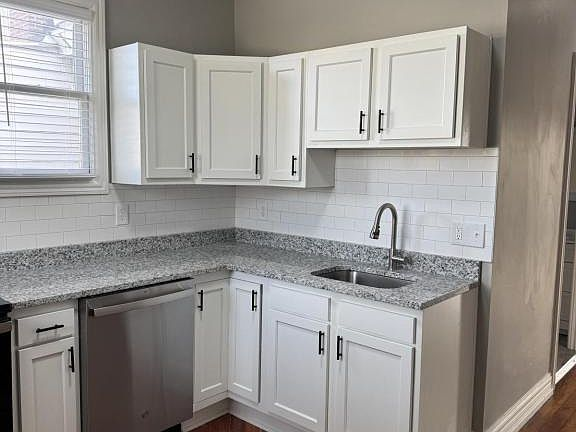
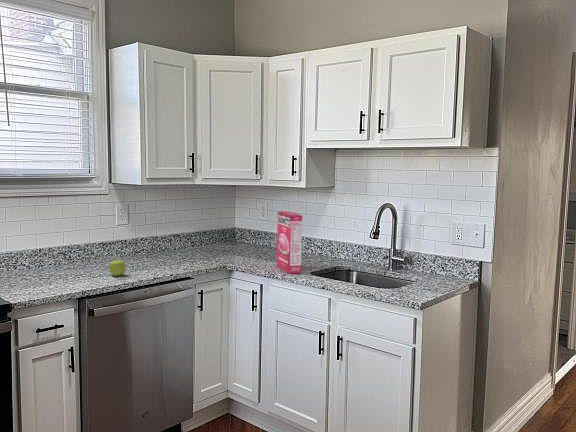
+ fruit [108,258,126,277]
+ cereal box [276,211,303,275]
